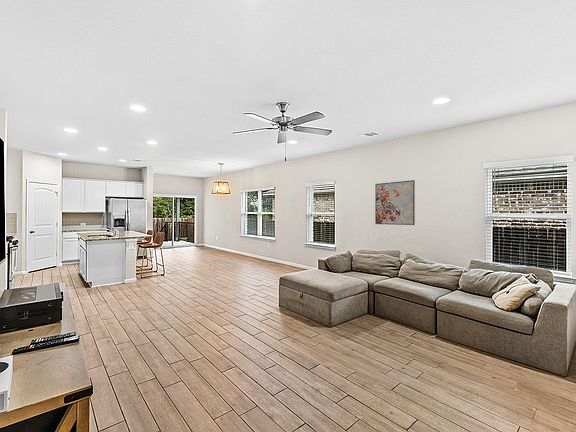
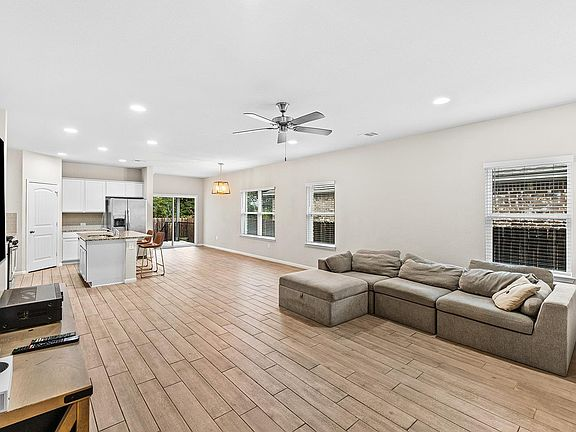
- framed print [374,179,416,226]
